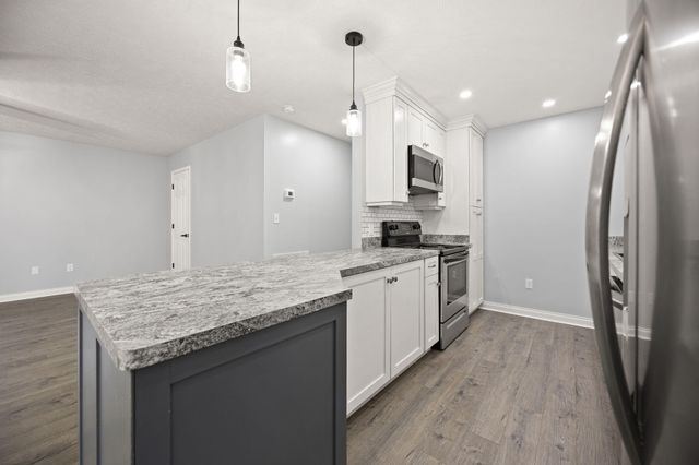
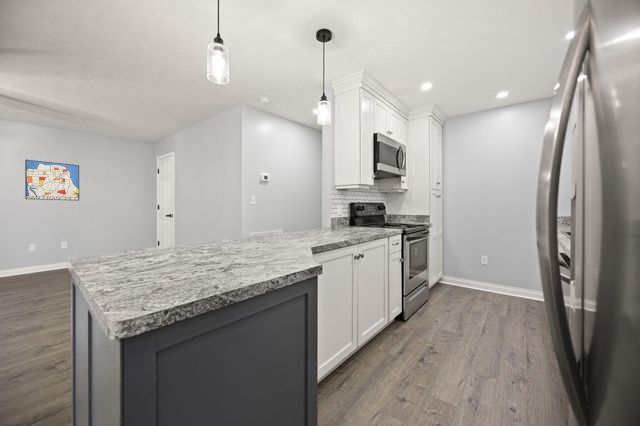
+ wall art [24,159,80,202]
